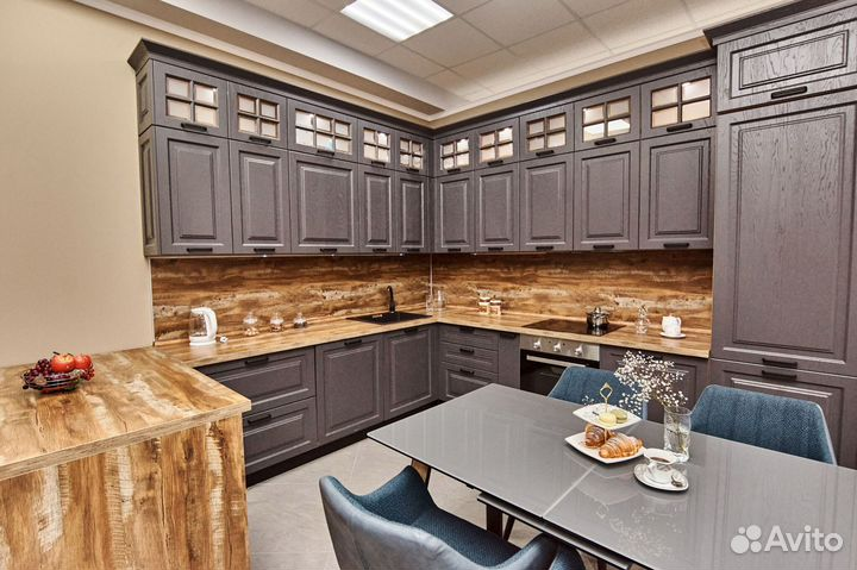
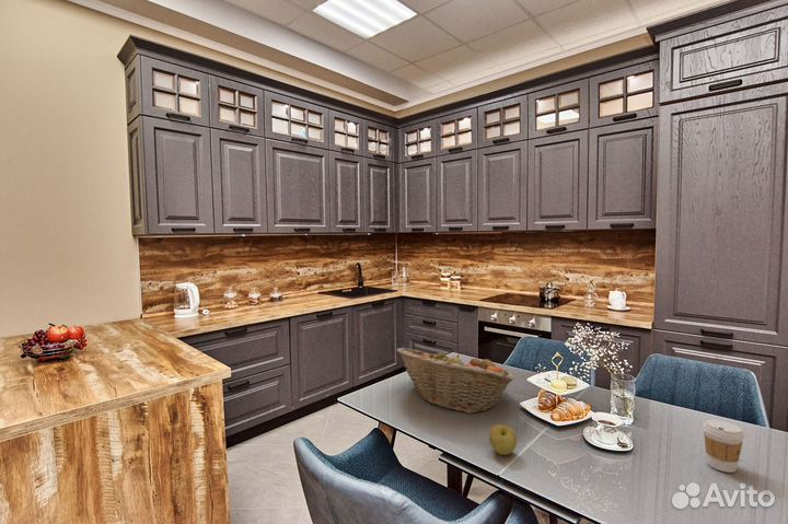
+ coffee cup [702,419,745,474]
+ apple [488,423,518,456]
+ fruit basket [395,347,515,415]
